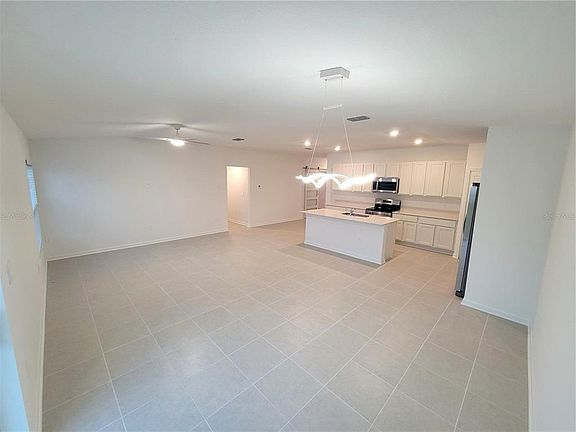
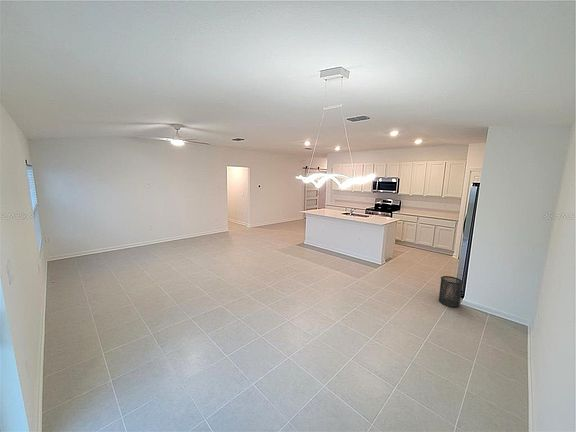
+ trash can [438,275,464,308]
